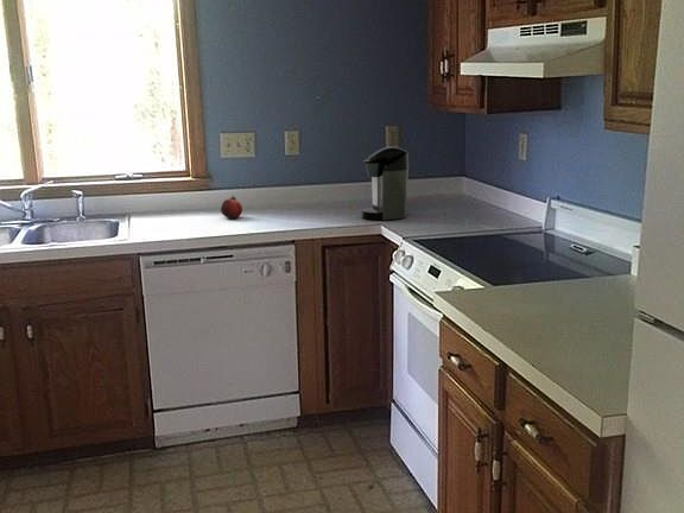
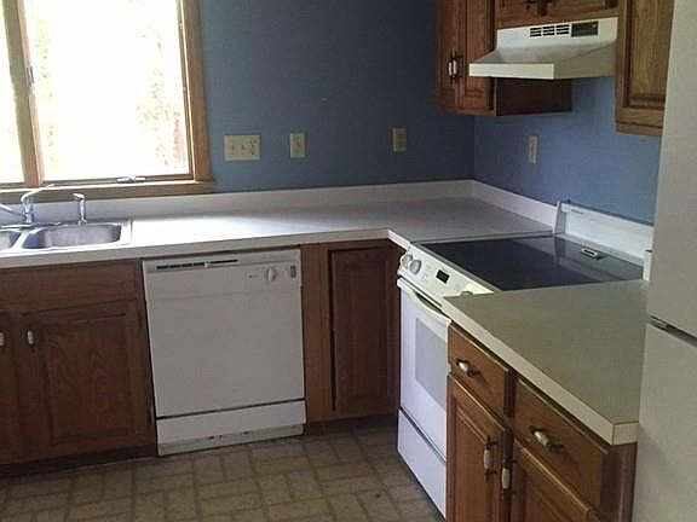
- fruit [220,195,243,220]
- coffee maker [361,146,410,221]
